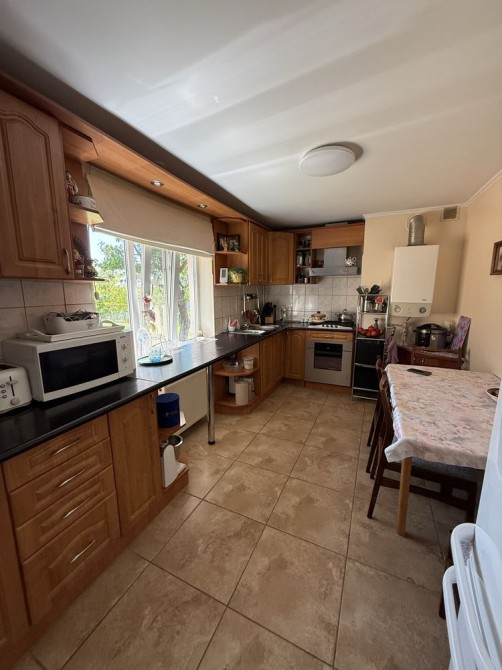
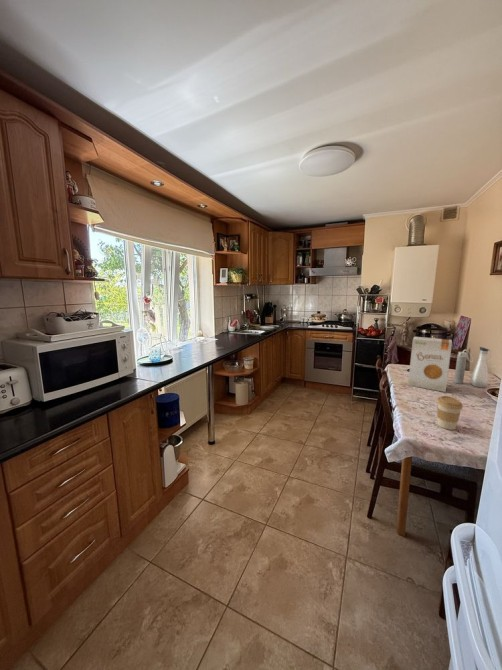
+ food box [407,336,453,393]
+ coffee cup [436,395,464,431]
+ water bottle [453,346,497,388]
